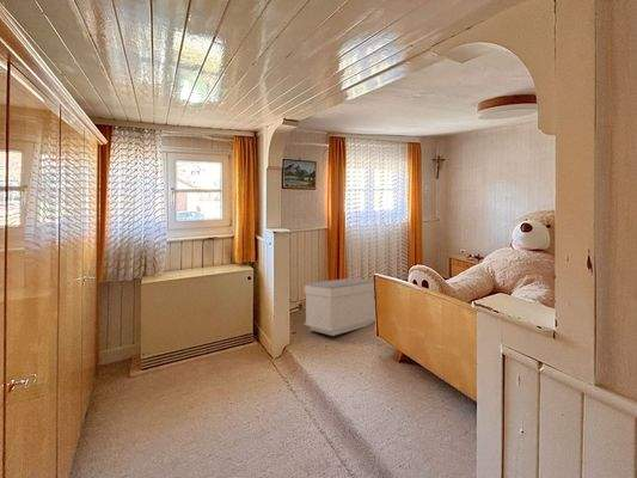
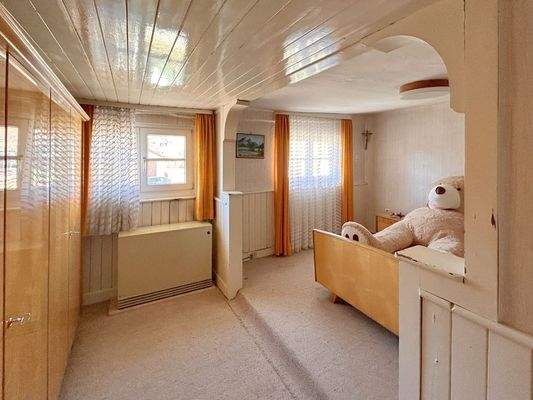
- bench [304,277,376,337]
